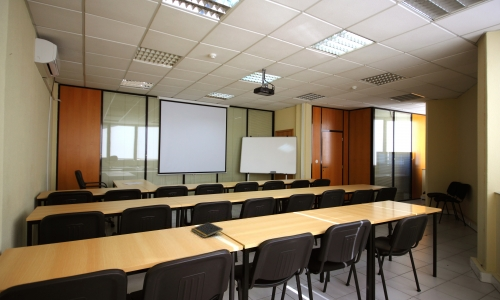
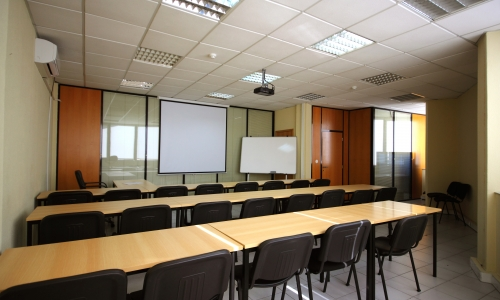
- notepad [190,221,224,239]
